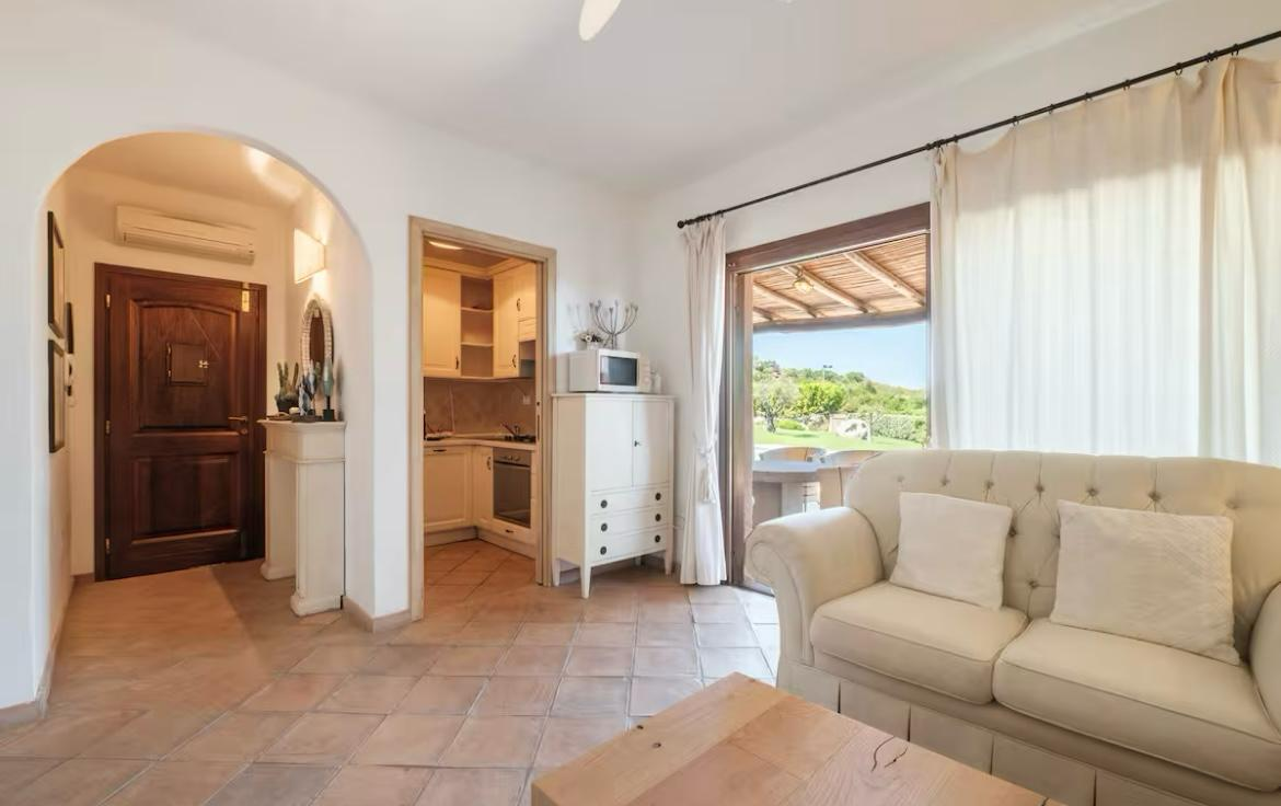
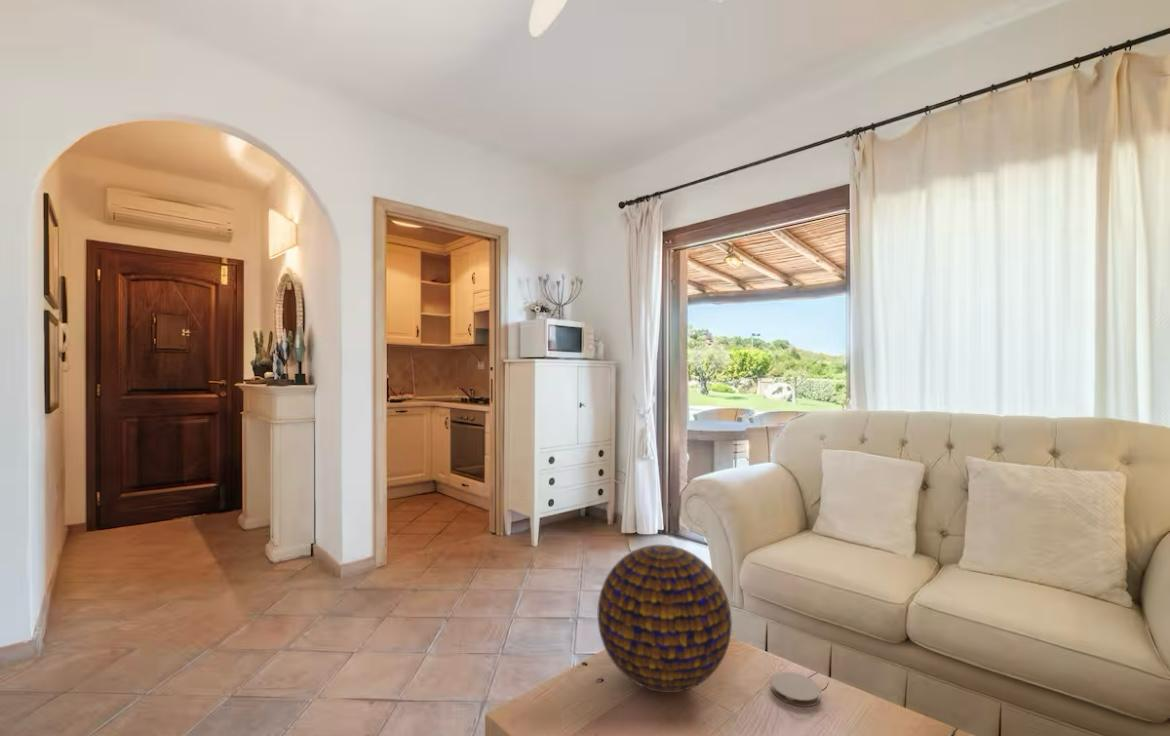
+ decorative orb [597,544,733,694]
+ coaster [770,671,821,708]
